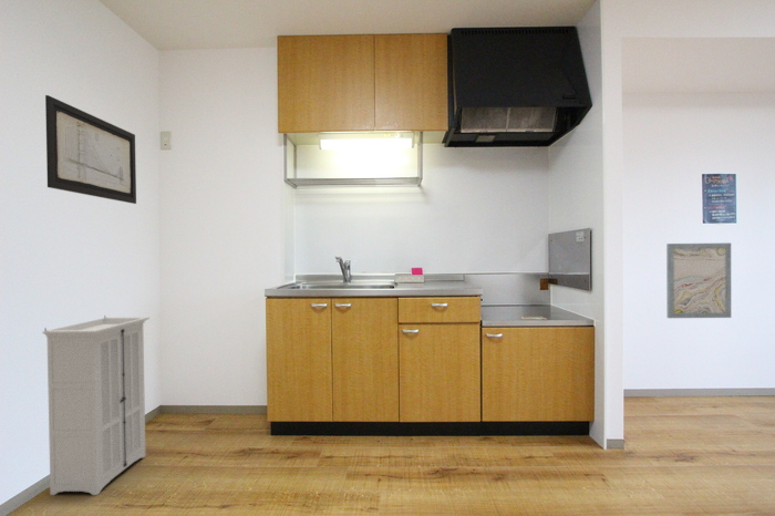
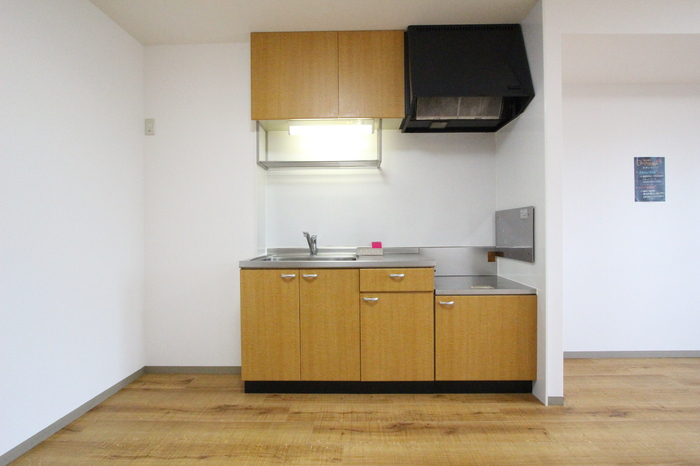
- wall art [44,94,137,205]
- wall art [665,241,732,319]
- storage cabinet [42,314,151,496]
